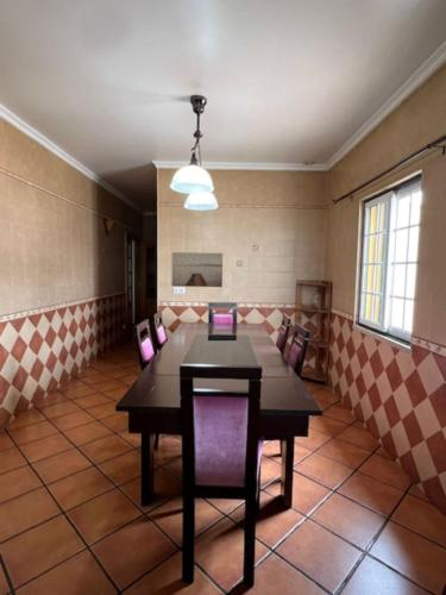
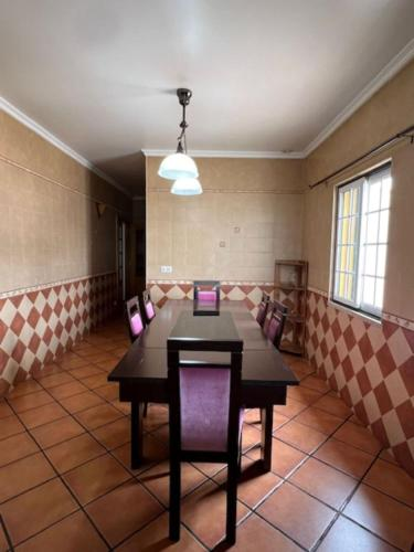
- wall art [171,251,224,288]
